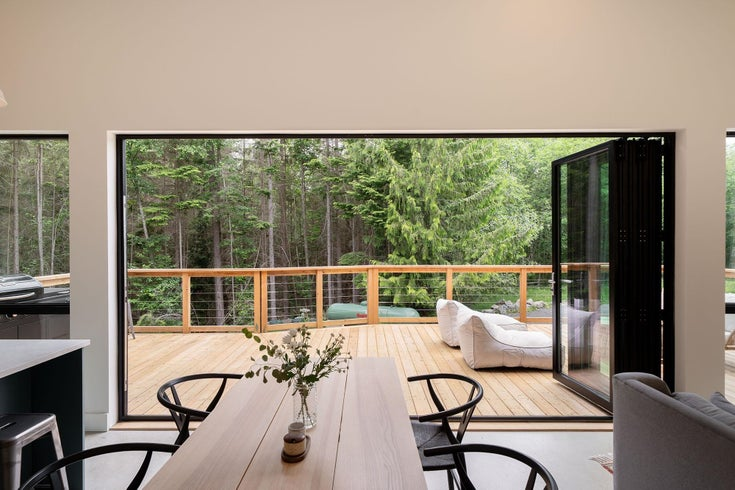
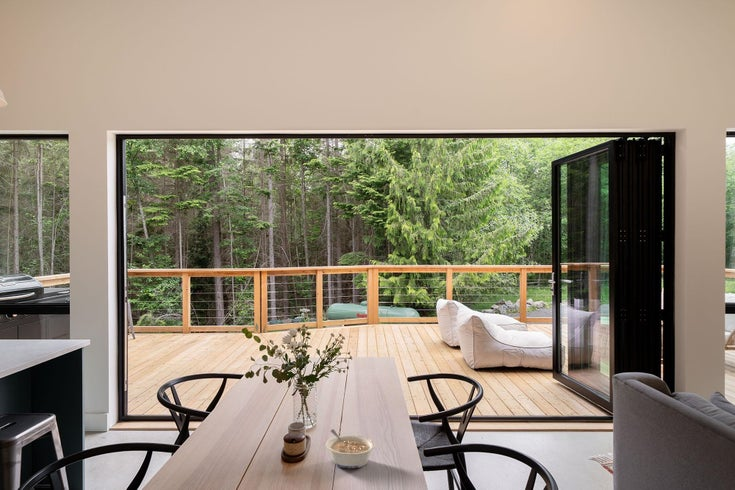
+ legume [325,428,376,469]
